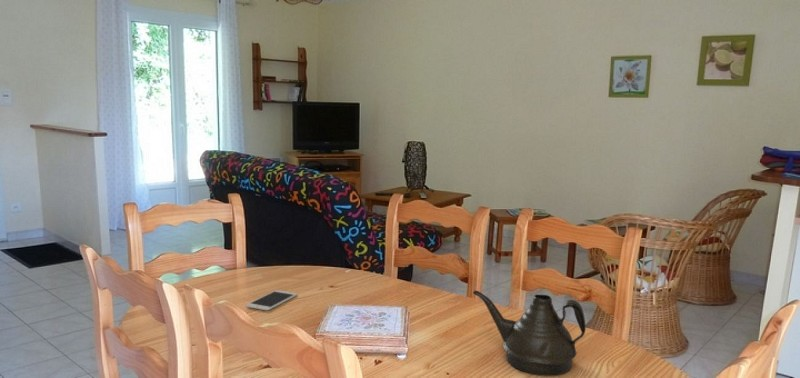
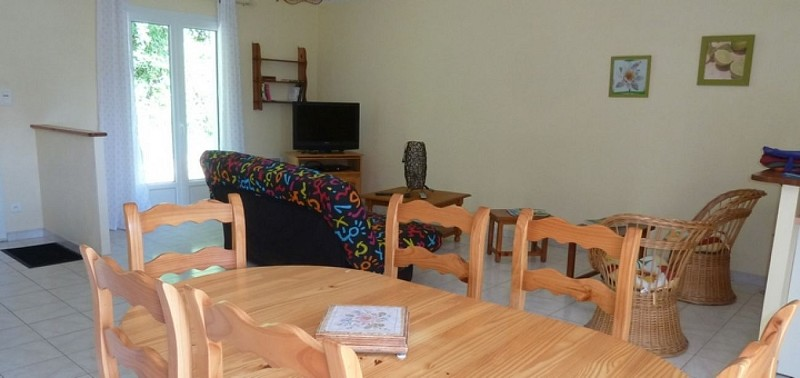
- smartphone [245,289,298,311]
- teapot [472,290,587,376]
